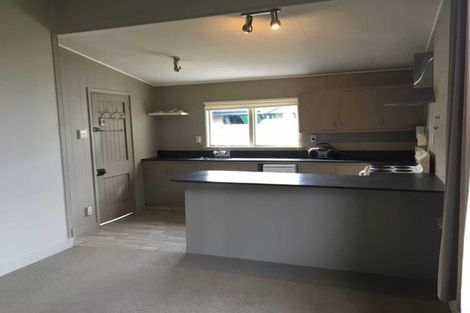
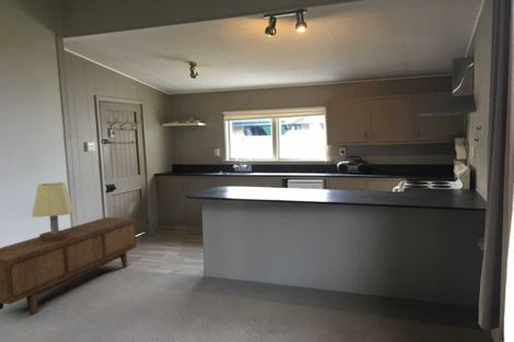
+ sideboard [0,216,138,316]
+ table lamp [31,181,74,243]
